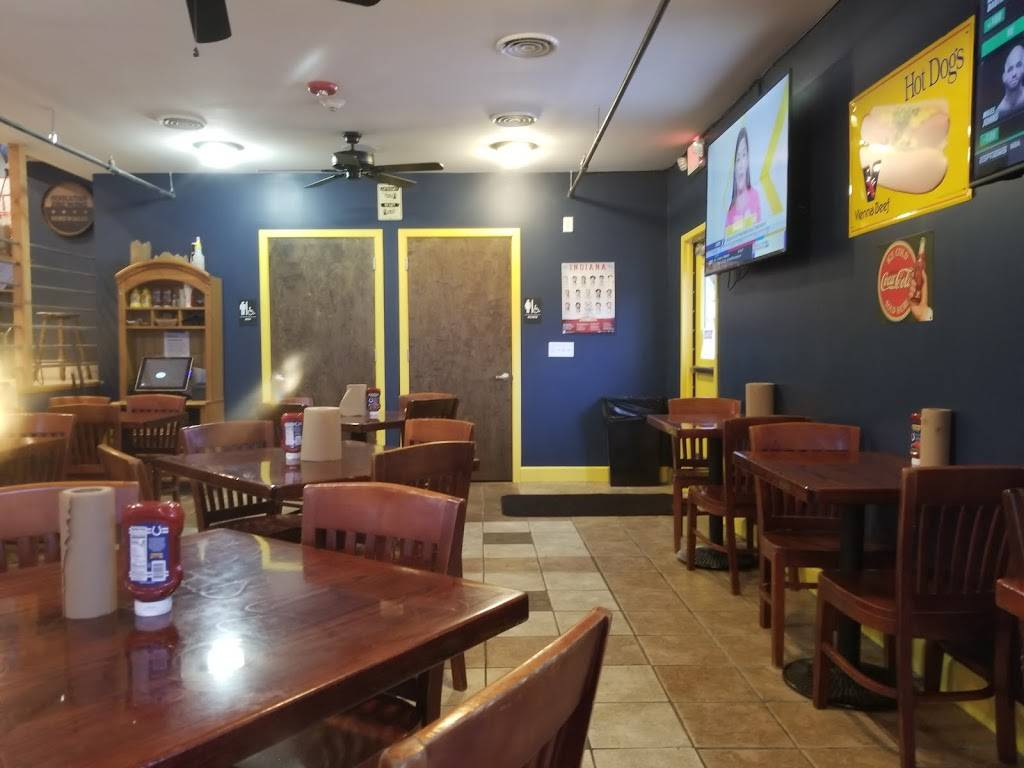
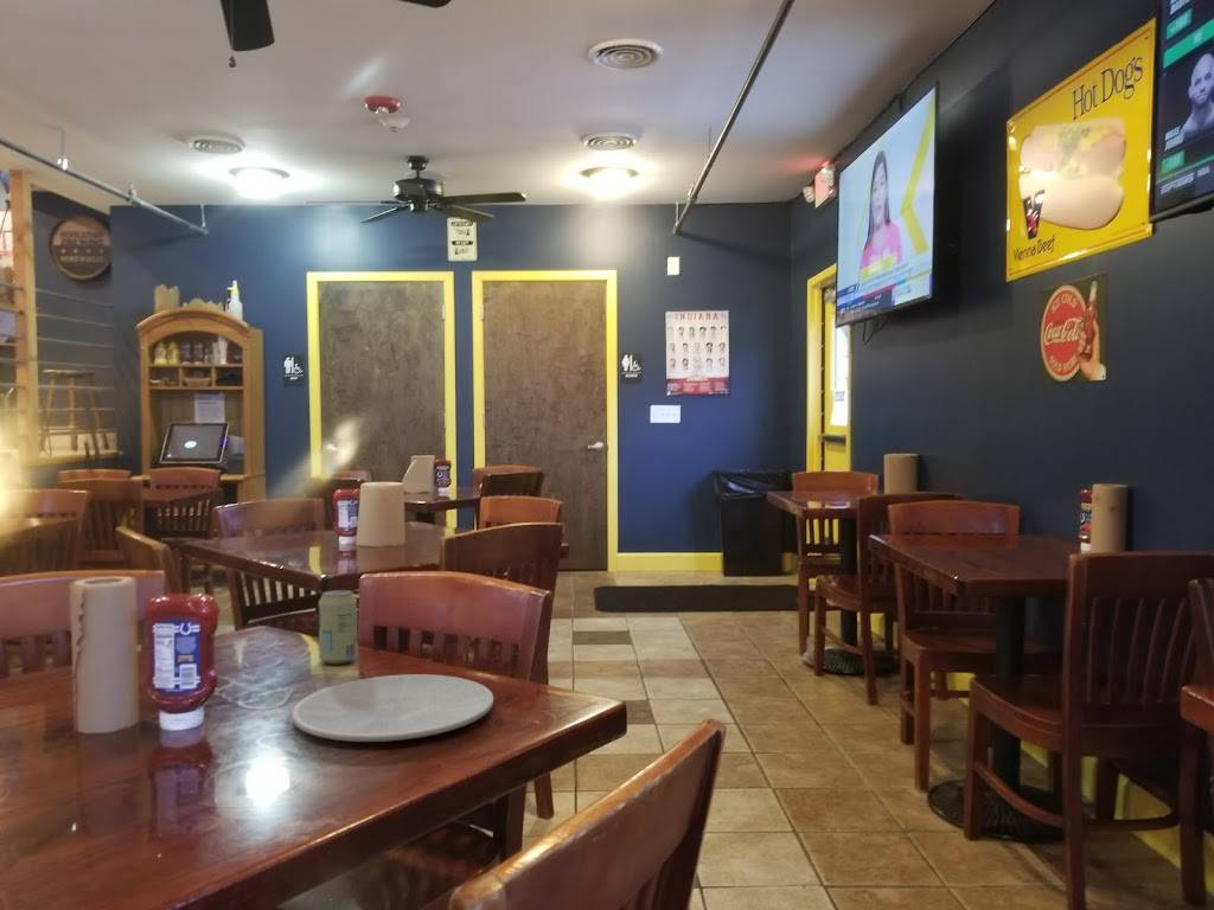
+ plate [290,673,496,743]
+ beverage can [318,589,358,666]
